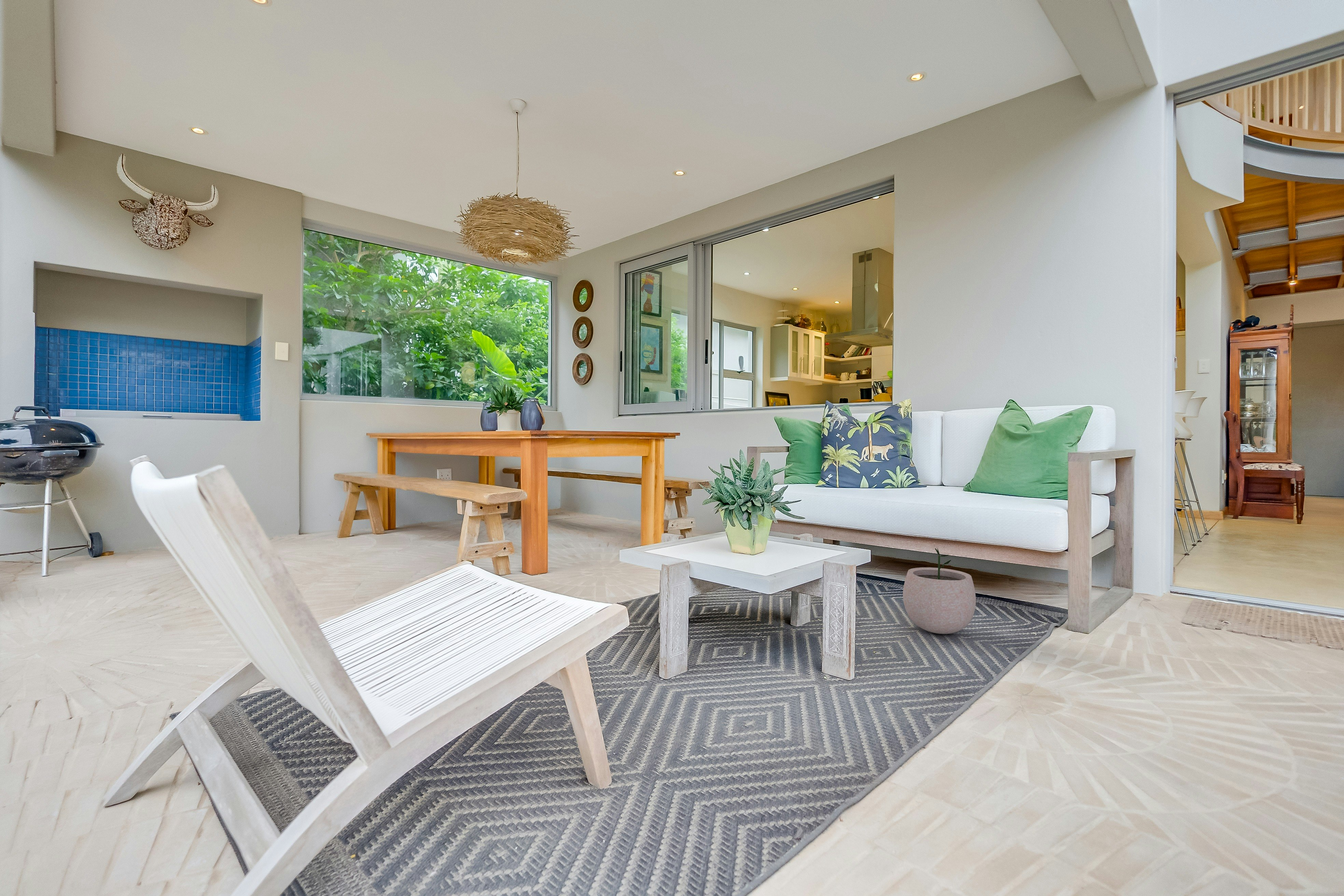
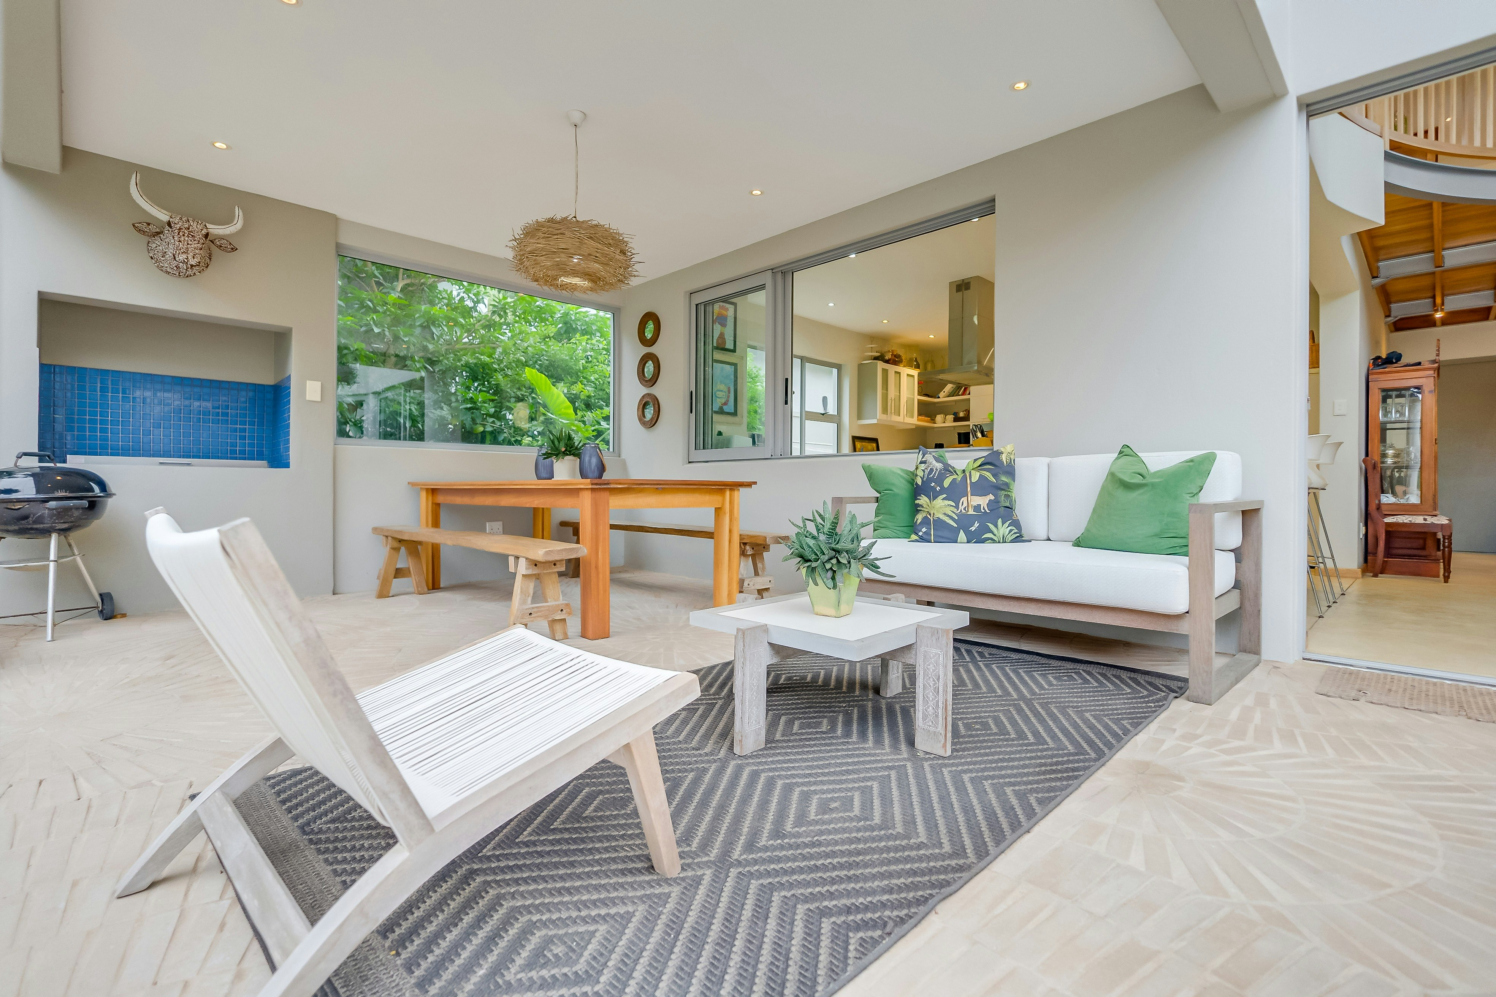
- plant pot [902,548,976,634]
